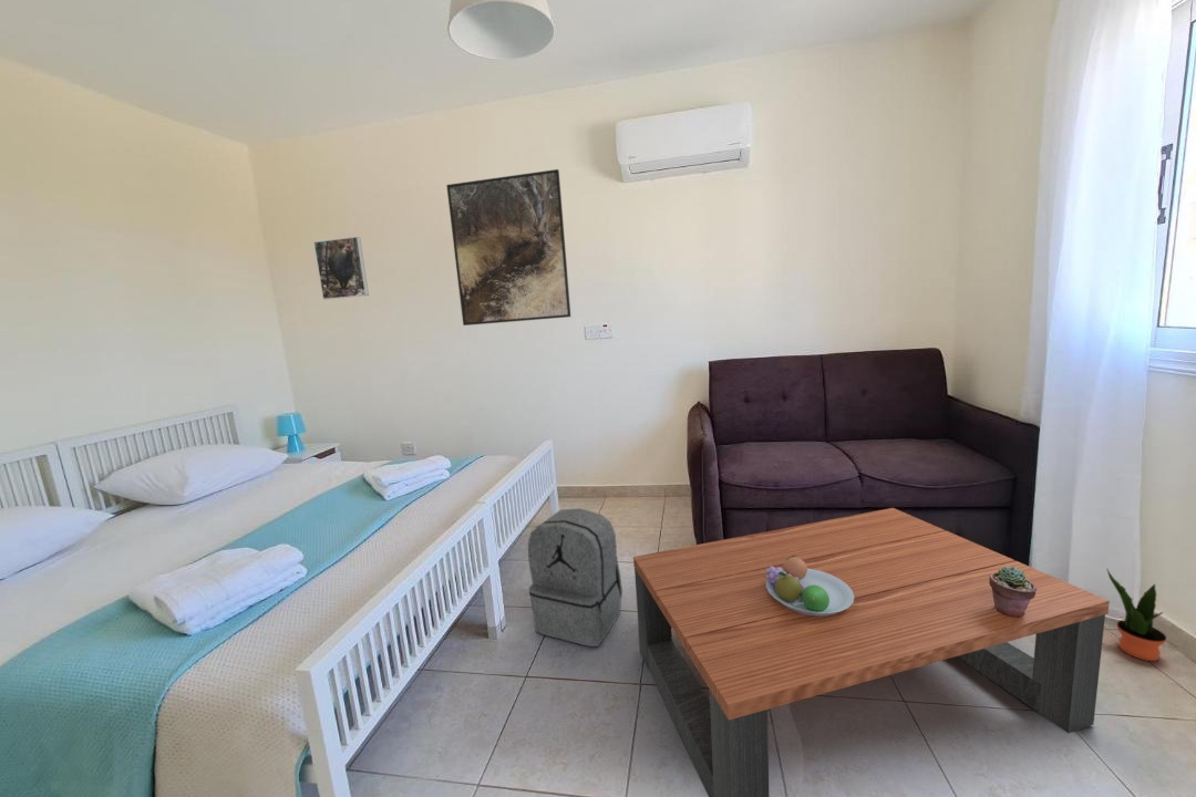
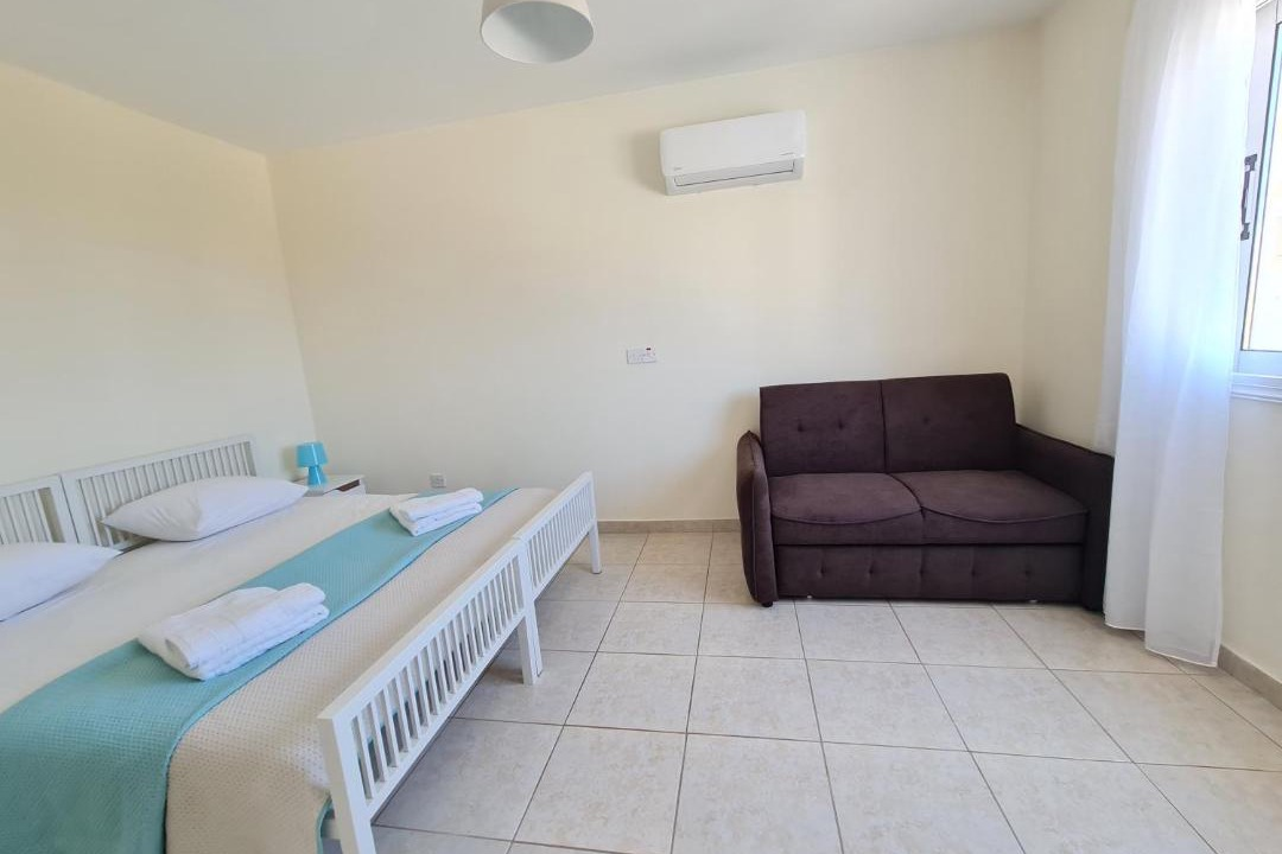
- fruit bowl [765,556,854,617]
- coffee table [632,507,1111,797]
- backpack [527,507,623,648]
- potted plant [1106,569,1167,662]
- potted succulent [989,567,1037,618]
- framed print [445,168,571,327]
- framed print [313,236,370,301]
